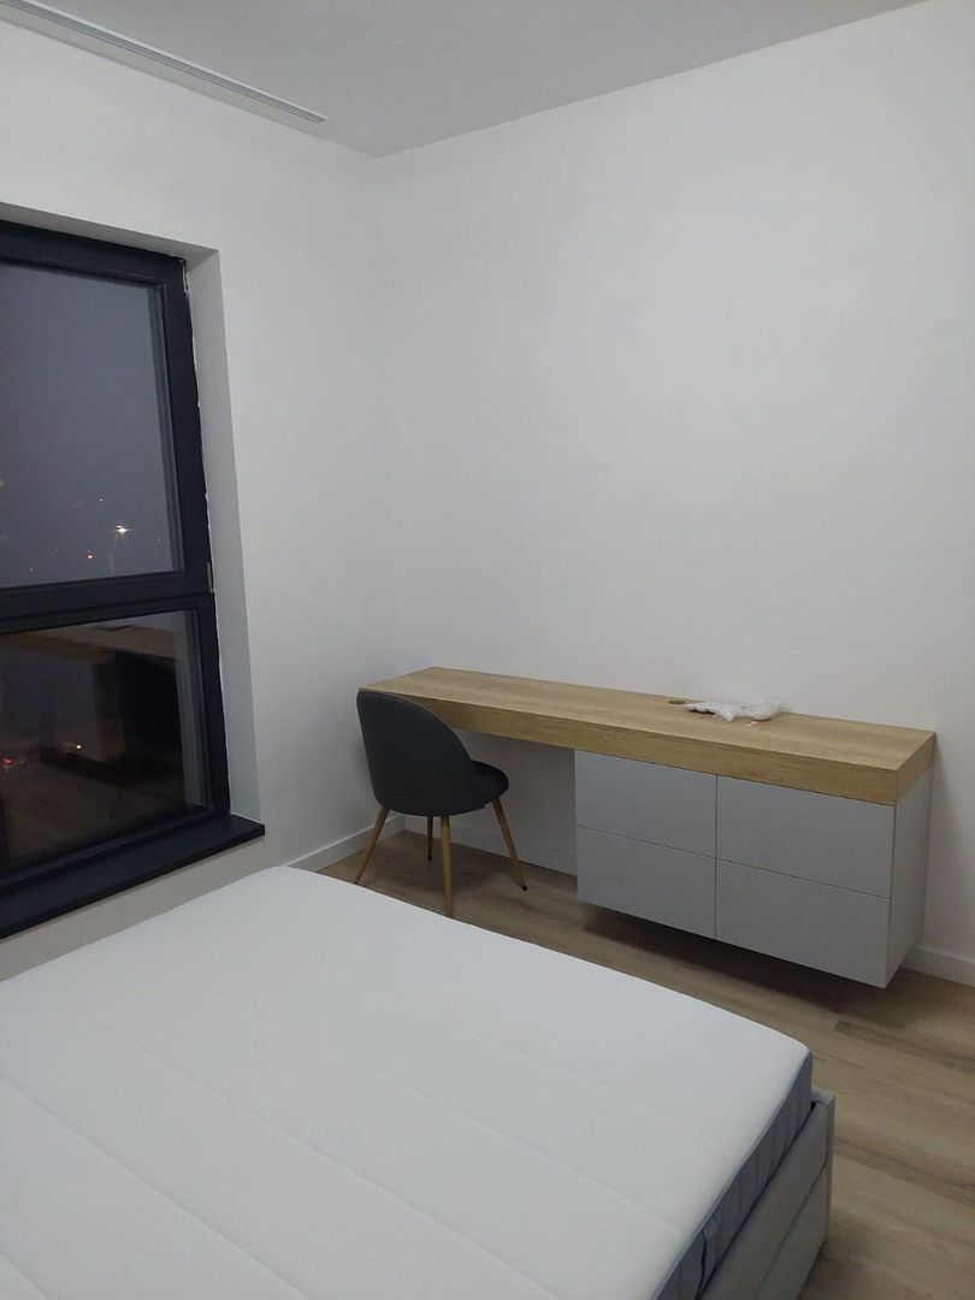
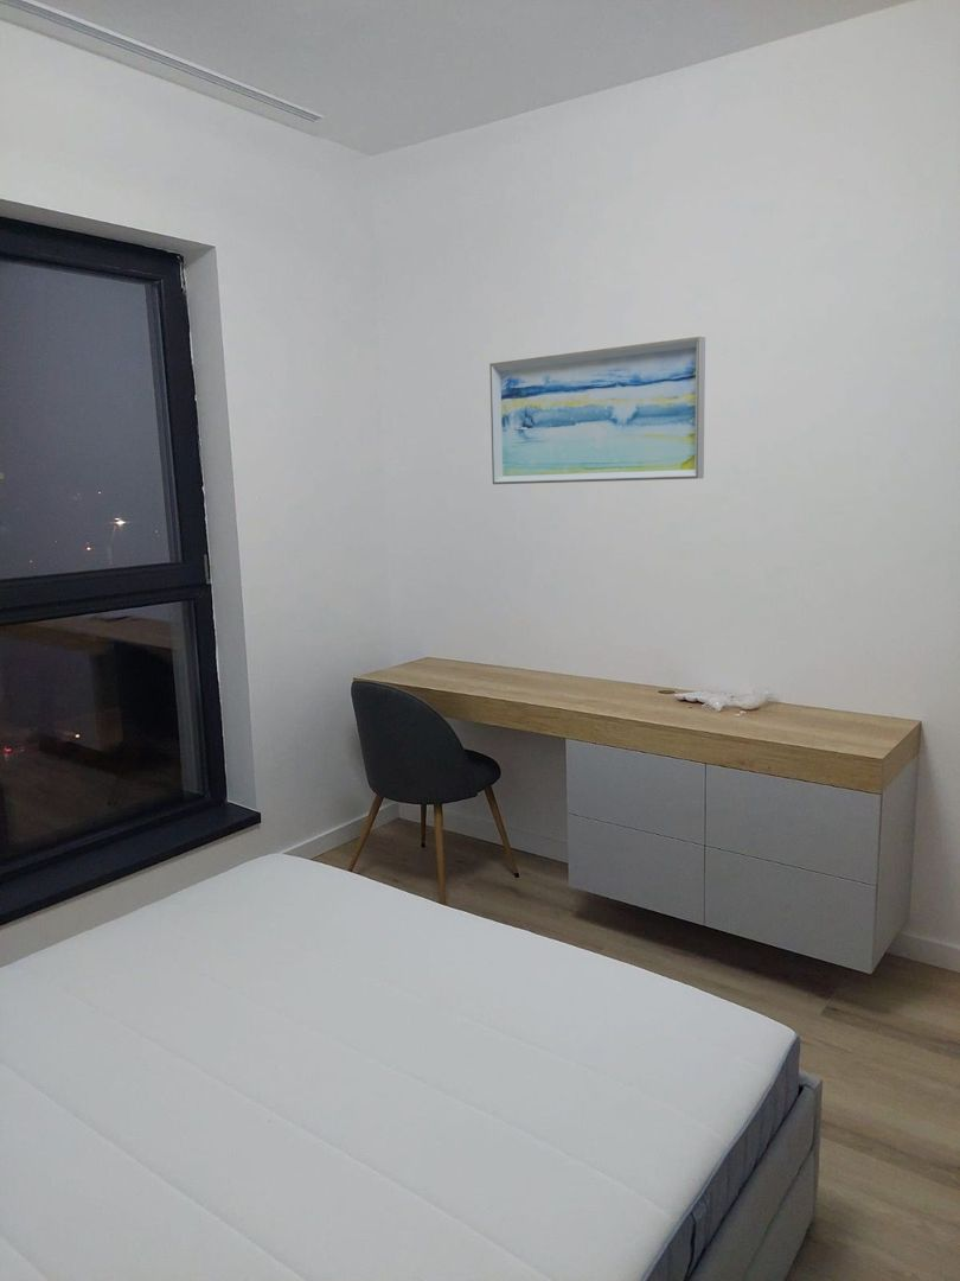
+ wall art [488,334,706,485]
